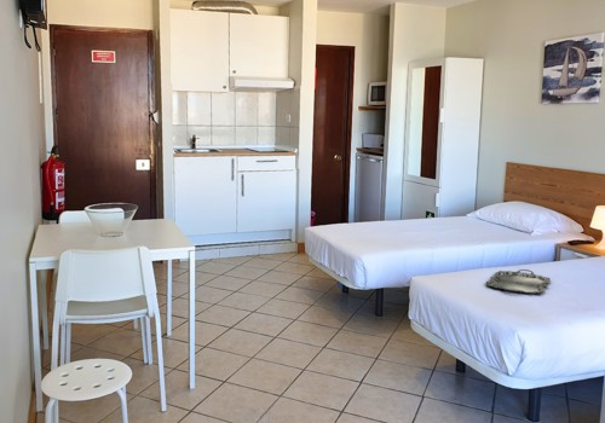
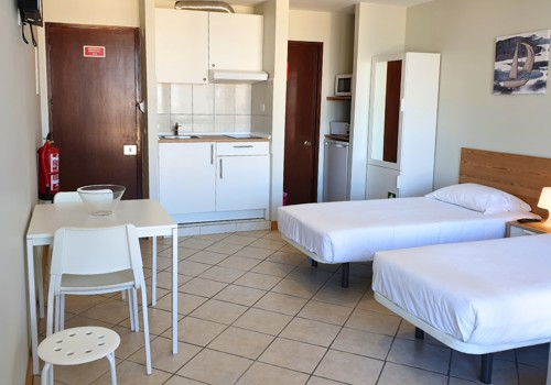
- serving tray [485,268,552,295]
